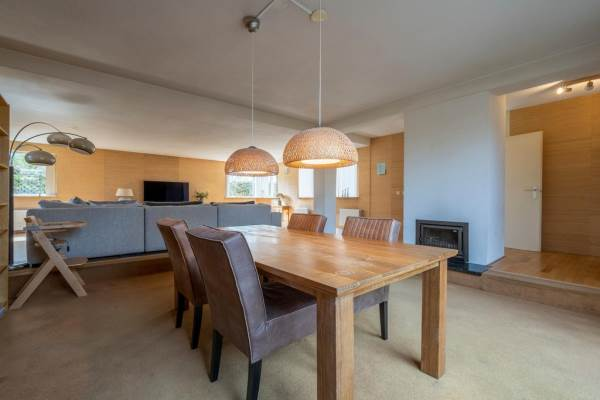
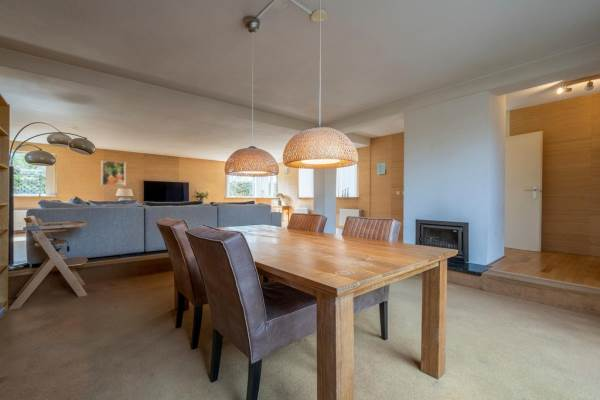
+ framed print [100,160,127,187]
